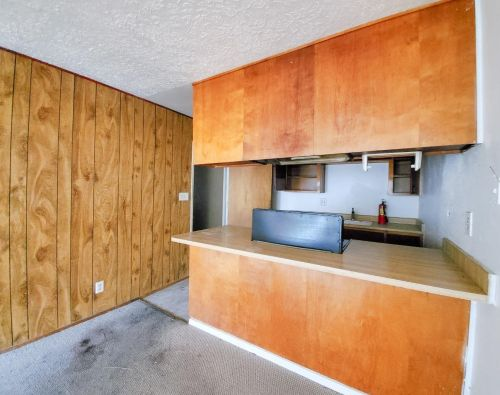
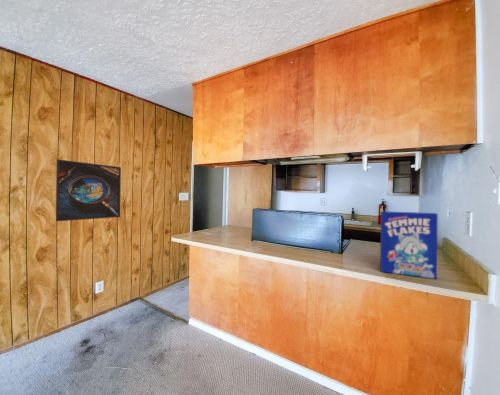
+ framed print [55,159,122,222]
+ cereal box [379,210,439,280]
